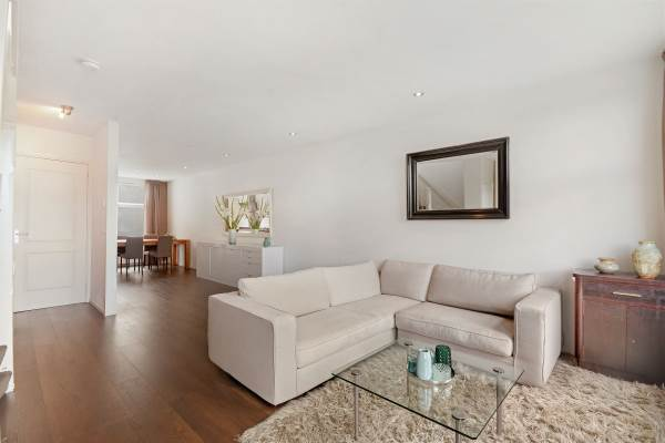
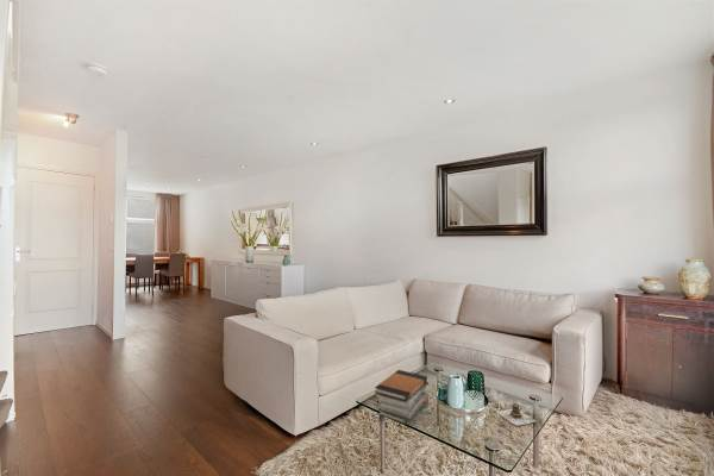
+ book stack [374,369,430,426]
+ teapot [495,402,537,427]
